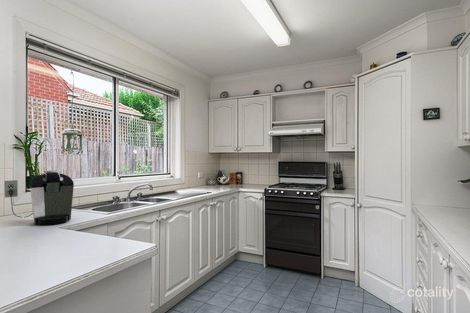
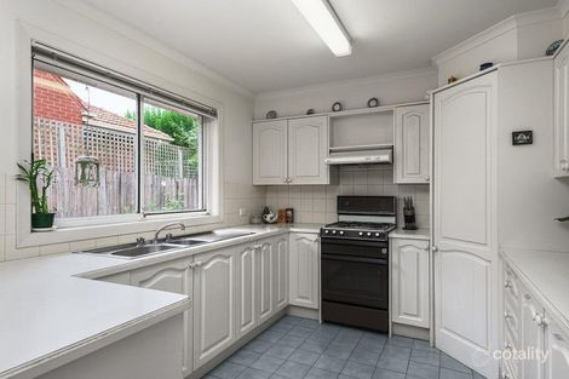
- coffee maker [3,170,75,226]
